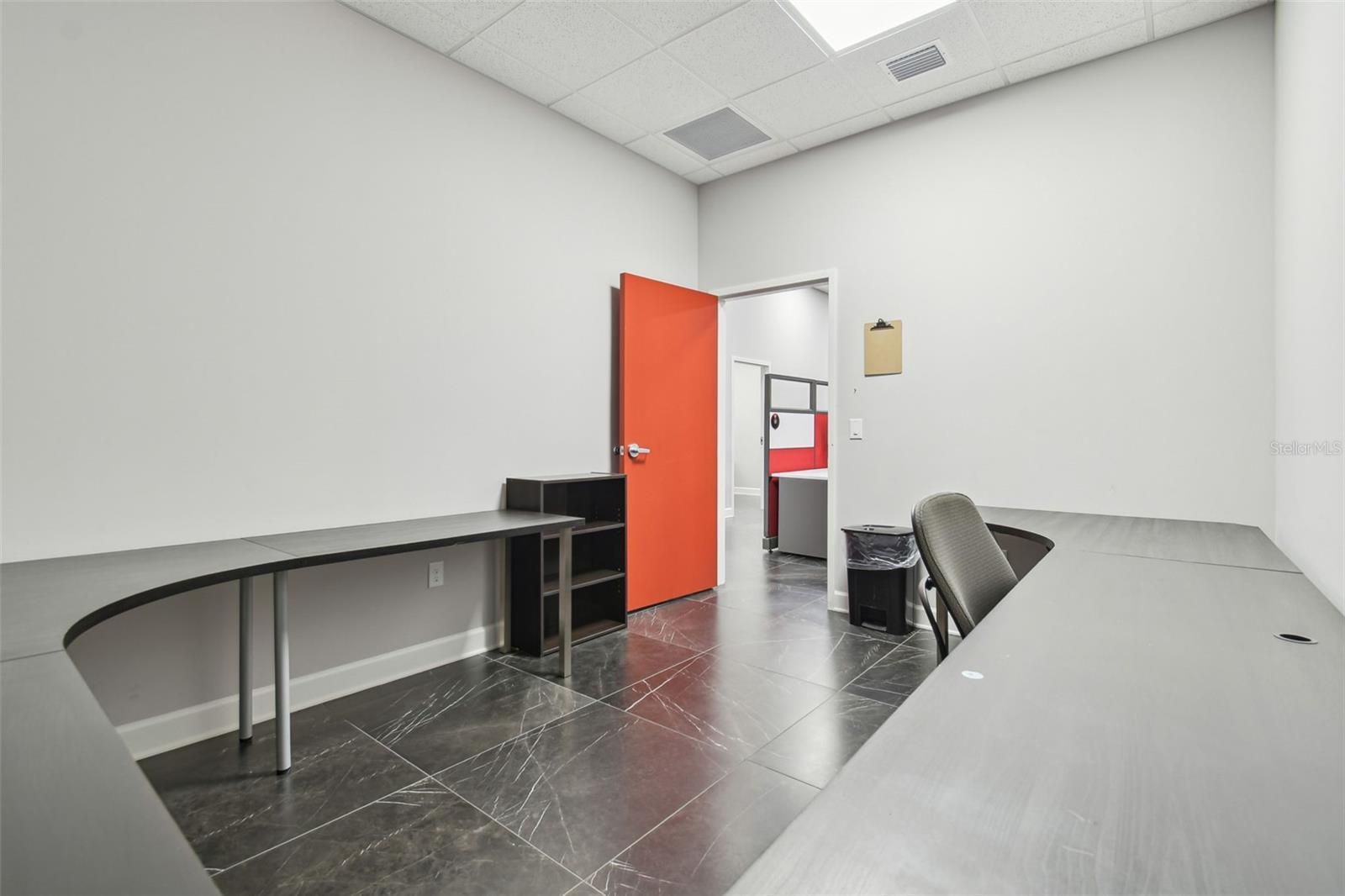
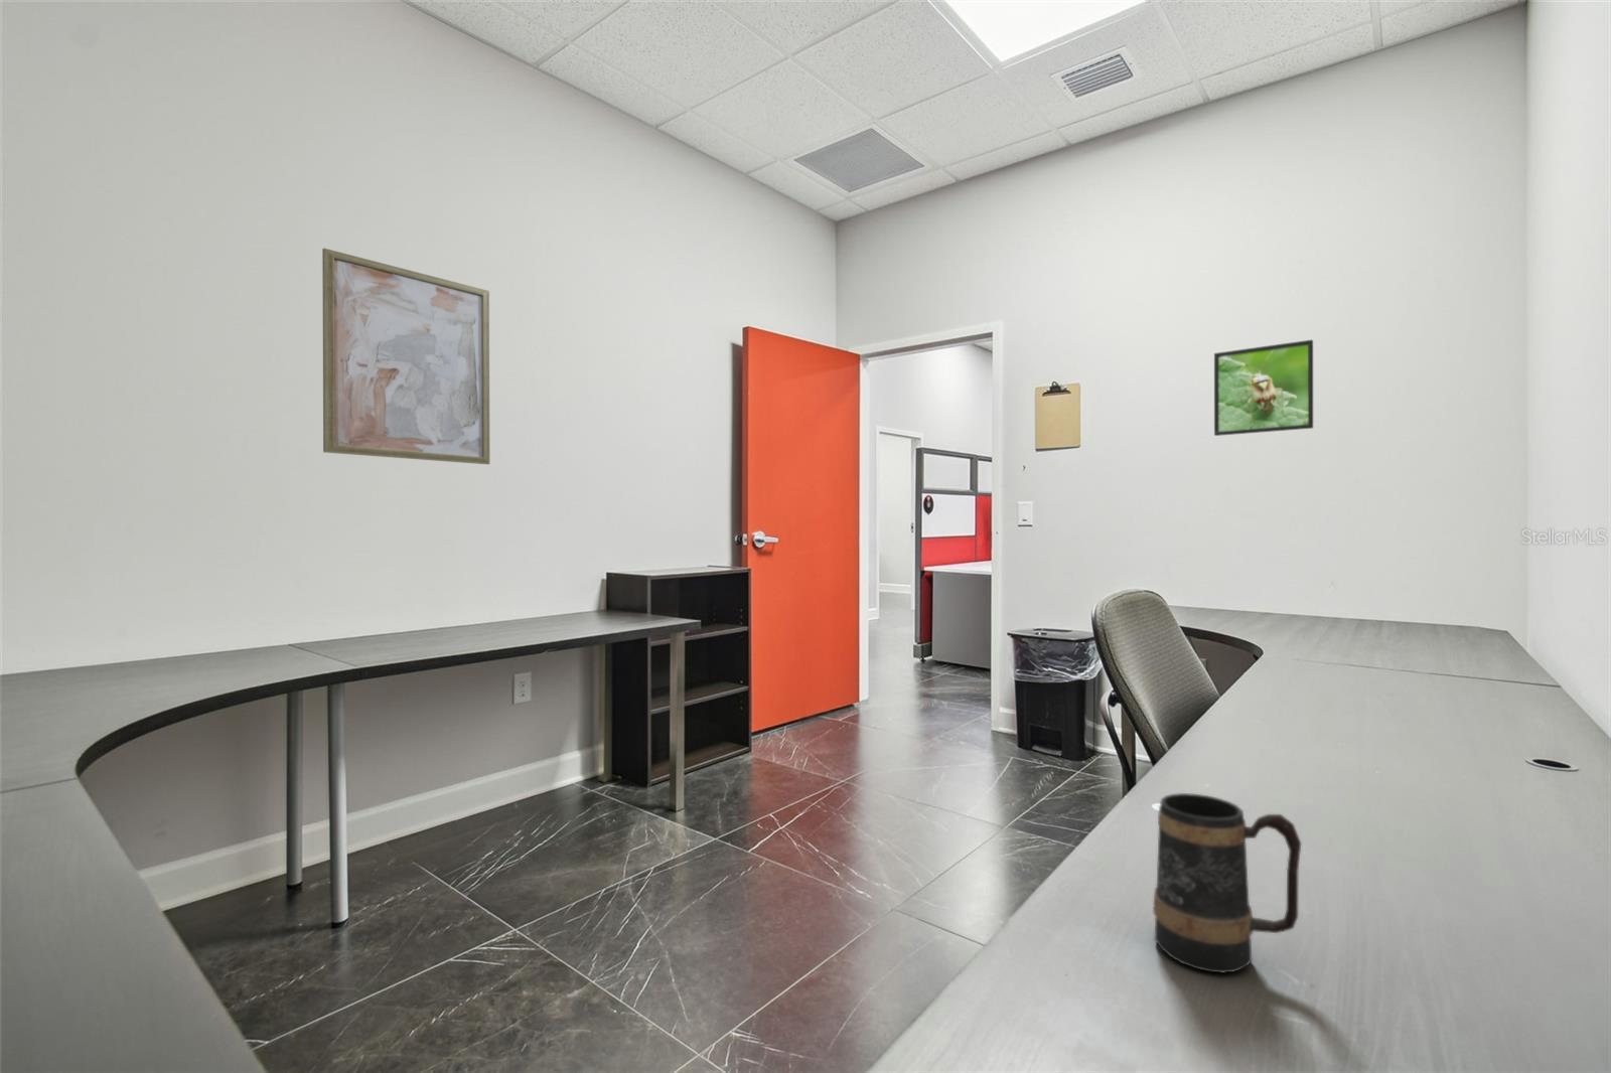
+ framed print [1213,339,1314,437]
+ mug [1152,792,1302,975]
+ wall art [321,248,490,465]
